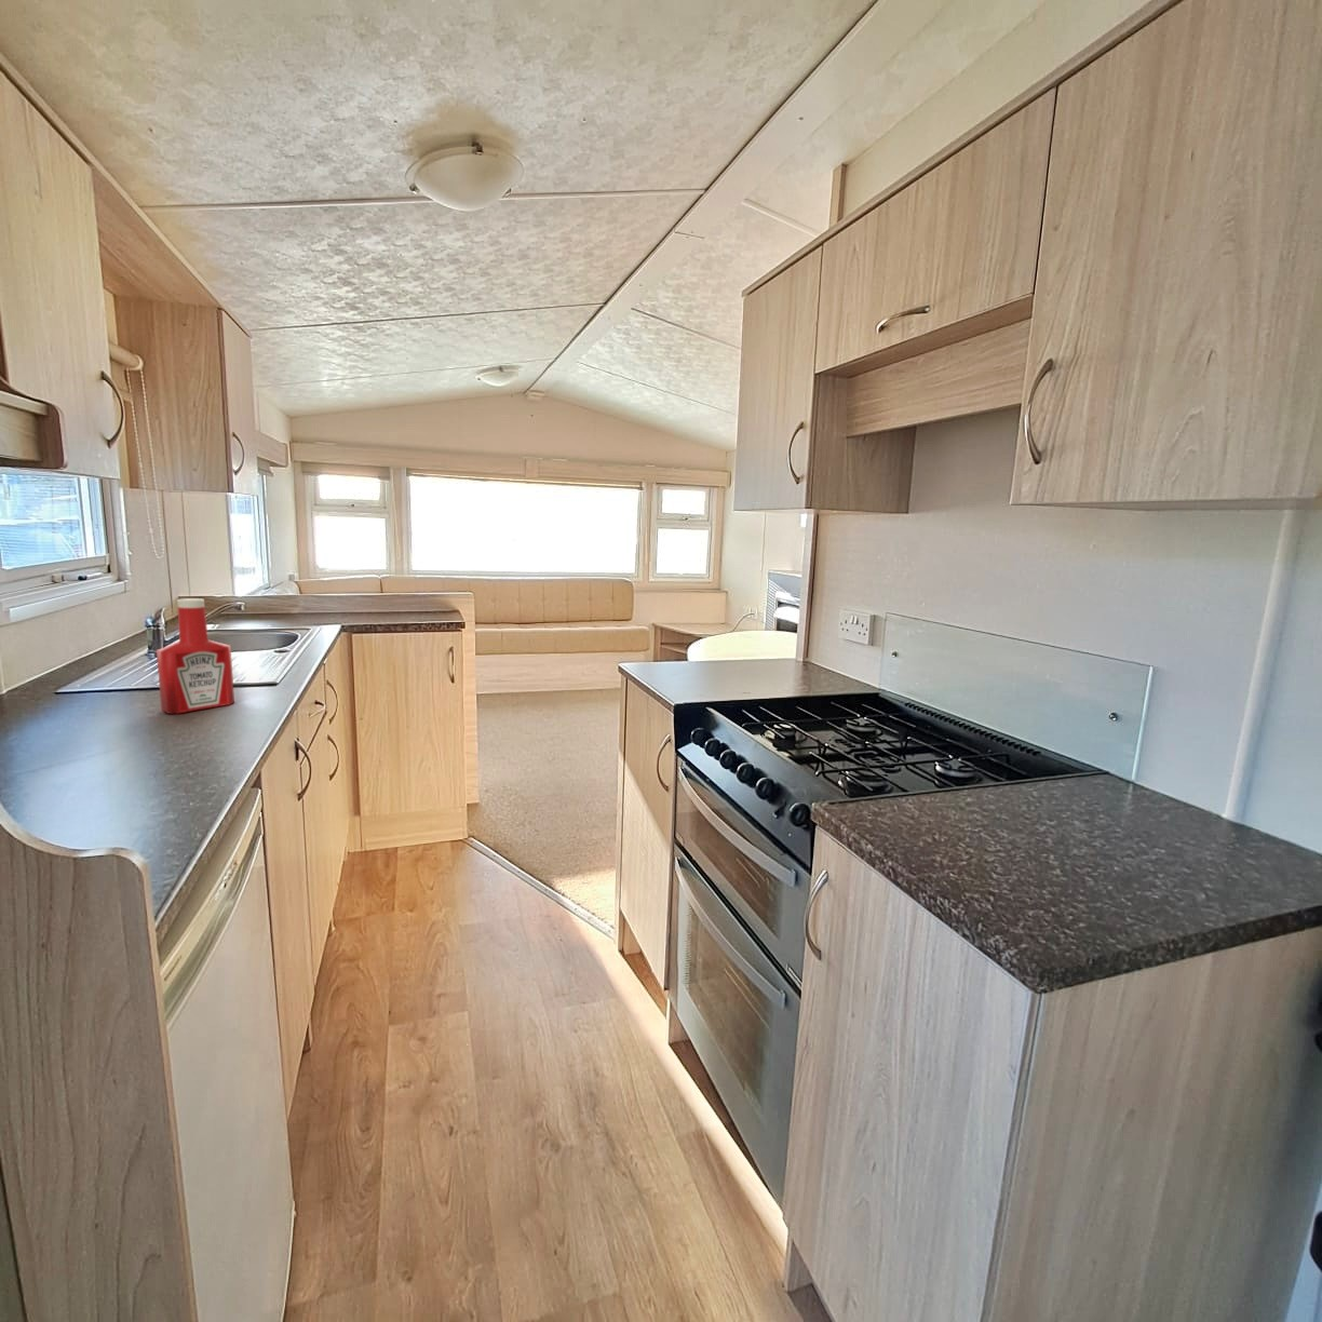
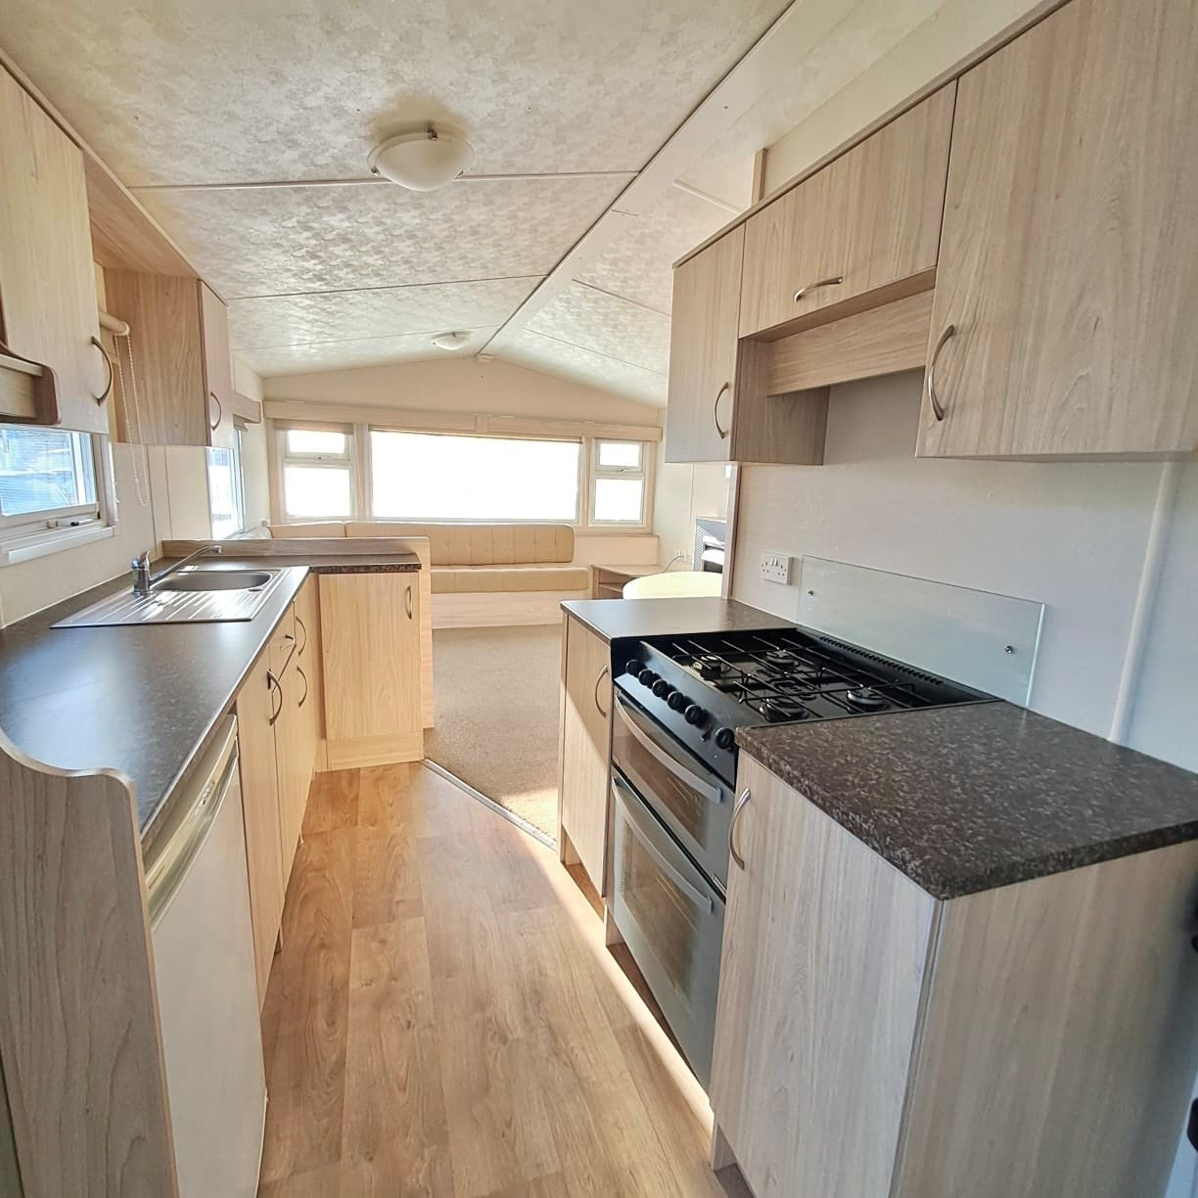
- soap bottle [155,597,235,715]
